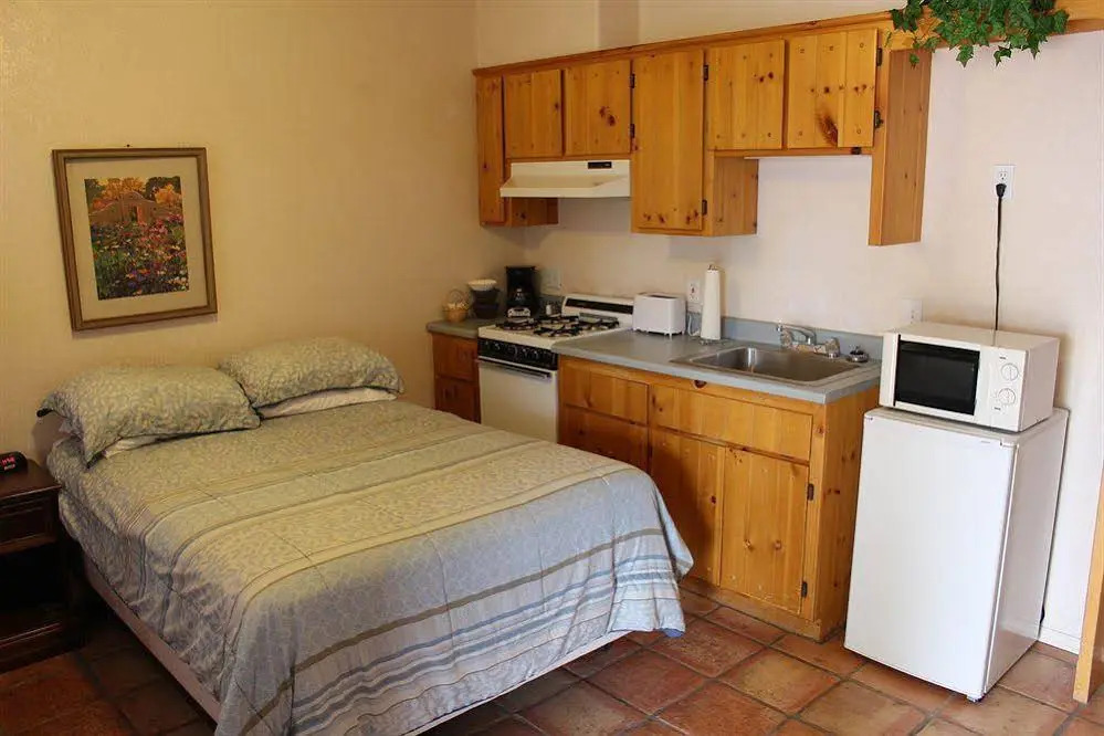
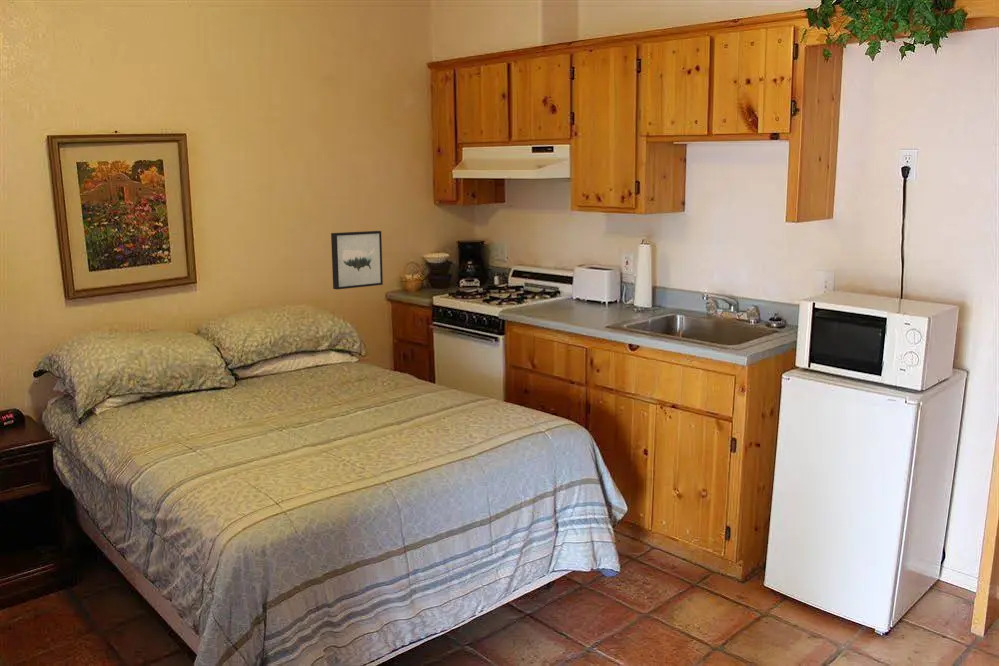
+ wall art [330,230,384,290]
